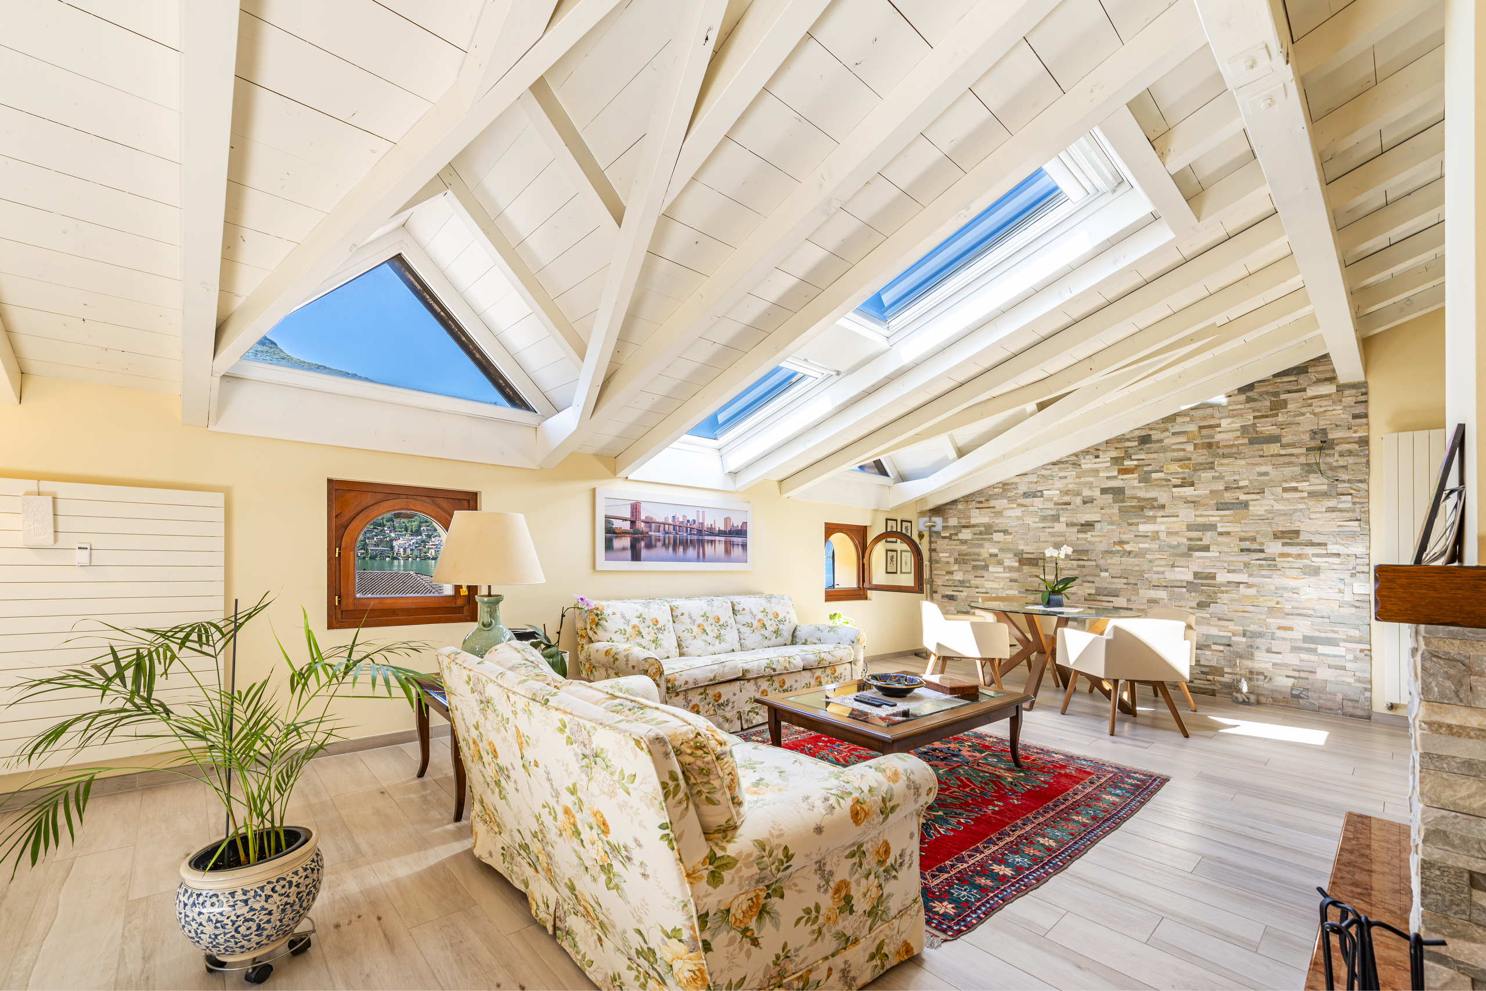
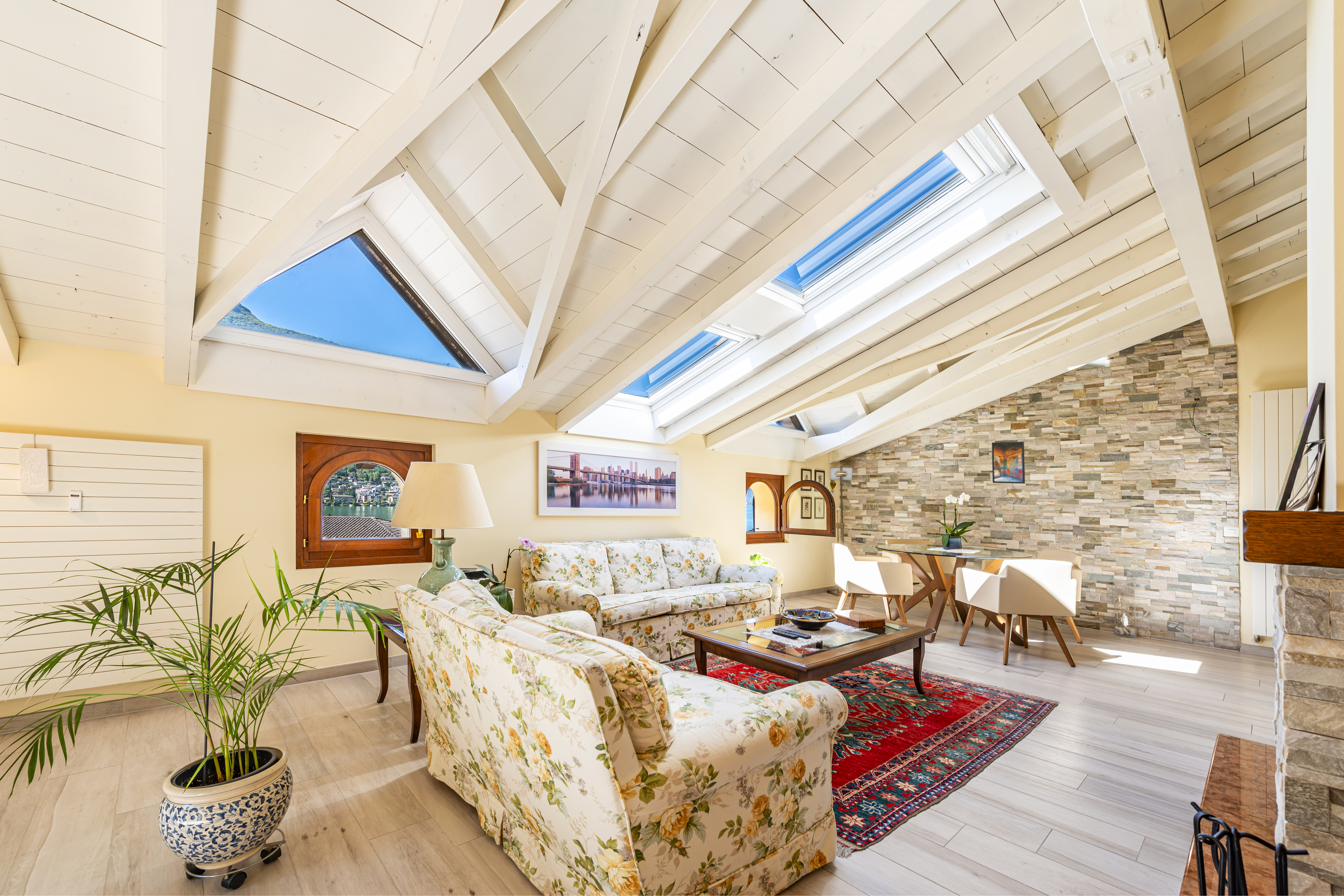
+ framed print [991,441,1025,484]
